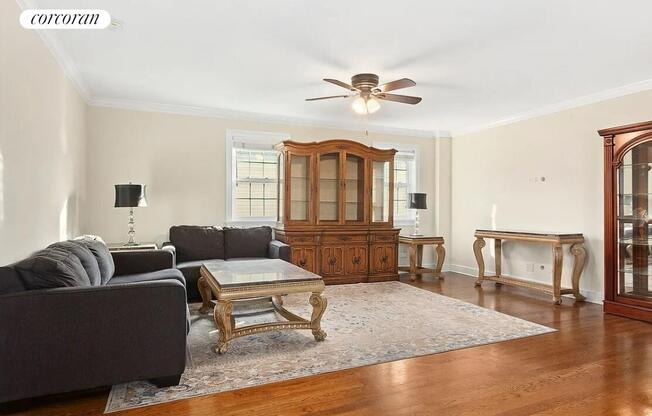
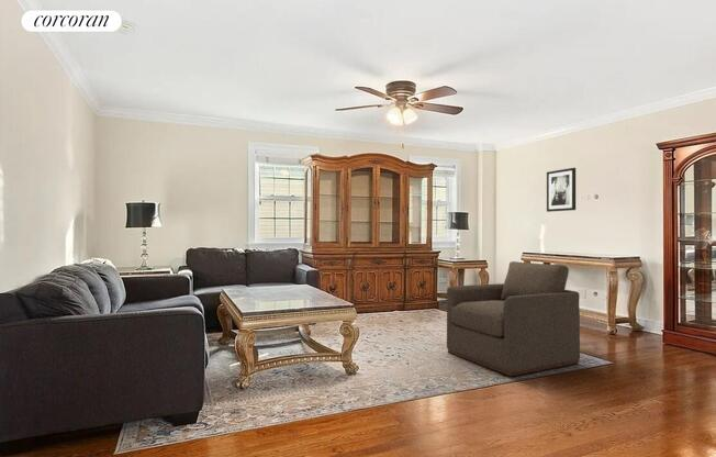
+ wall art [546,167,577,213]
+ chair [446,260,581,377]
